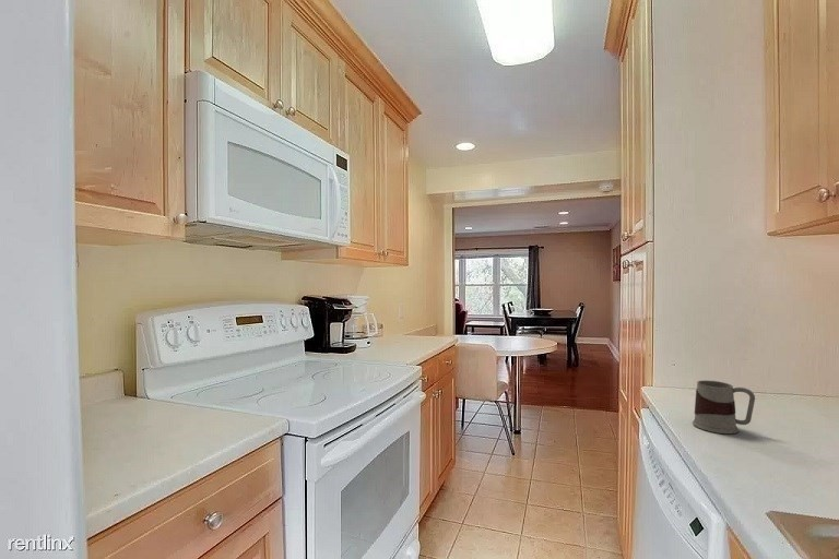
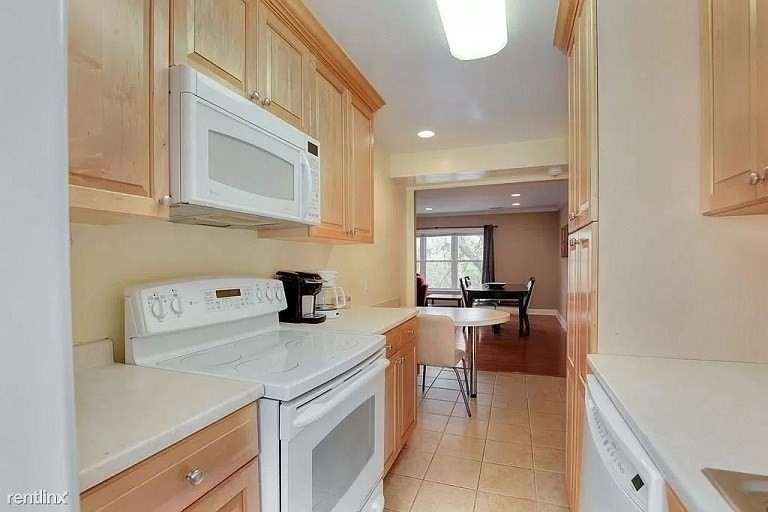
- mug [692,379,756,435]
